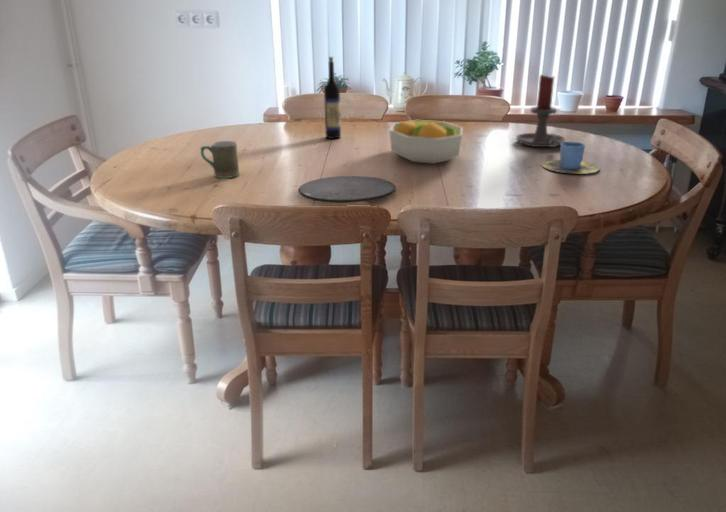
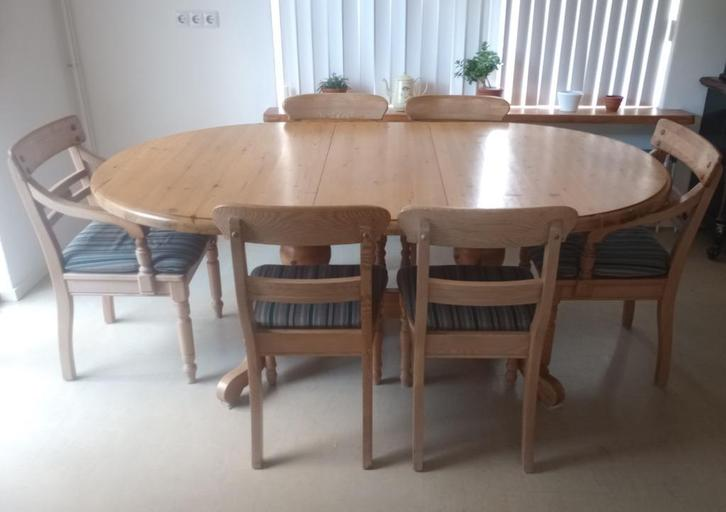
- wine bottle [323,56,342,140]
- cup [541,141,601,175]
- plate [298,175,397,204]
- fruit bowl [388,119,464,165]
- candle holder [515,73,566,148]
- mug [200,140,240,179]
